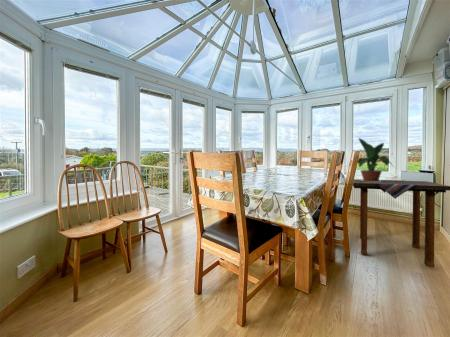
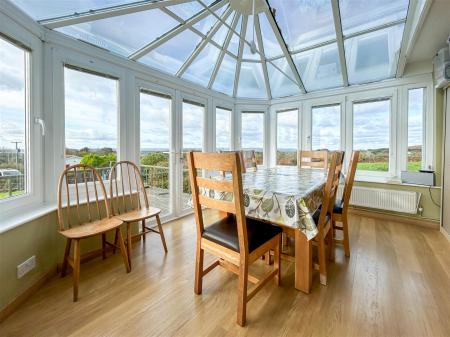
- side table [352,178,450,268]
- potted plant [347,137,394,182]
